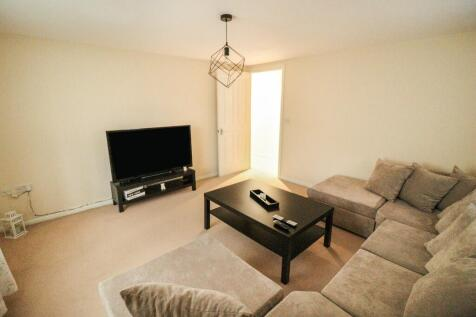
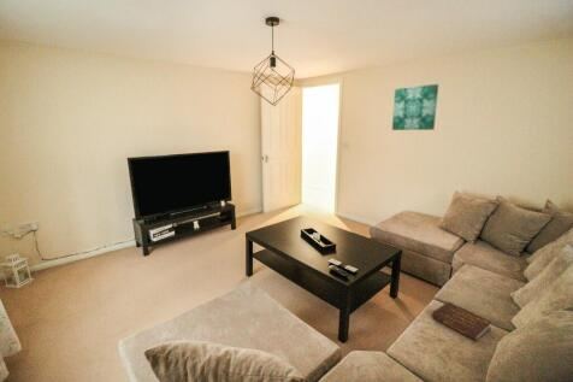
+ book [431,301,492,342]
+ wall art [391,83,439,131]
